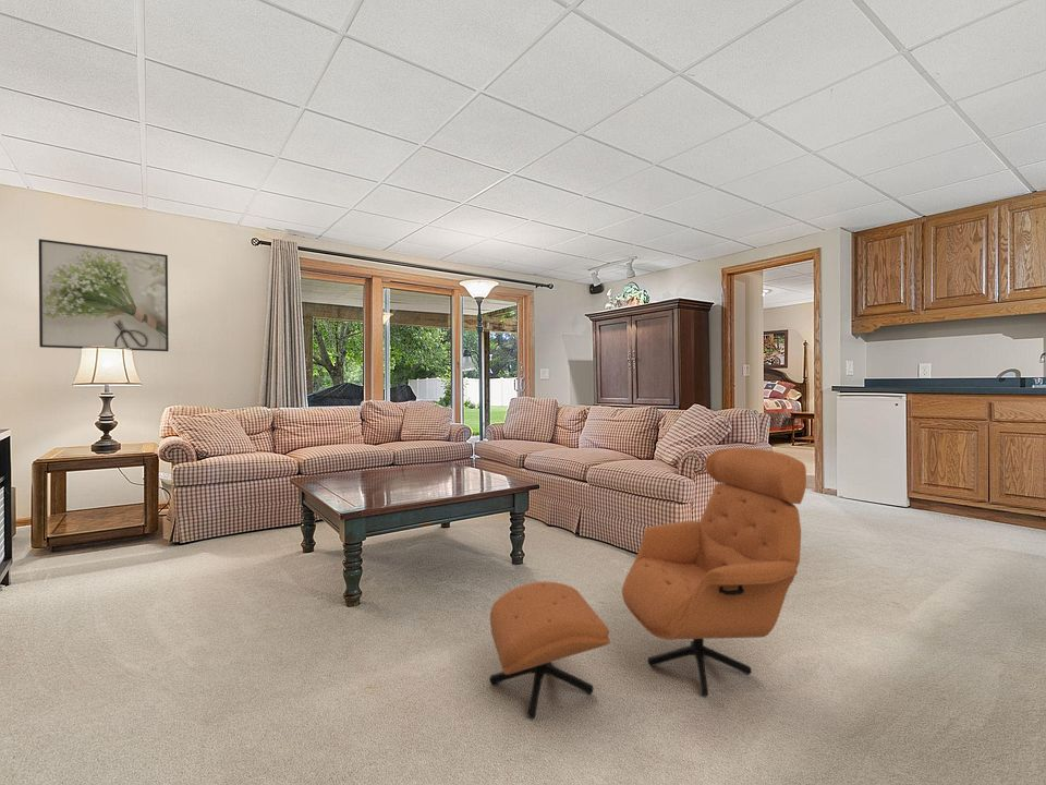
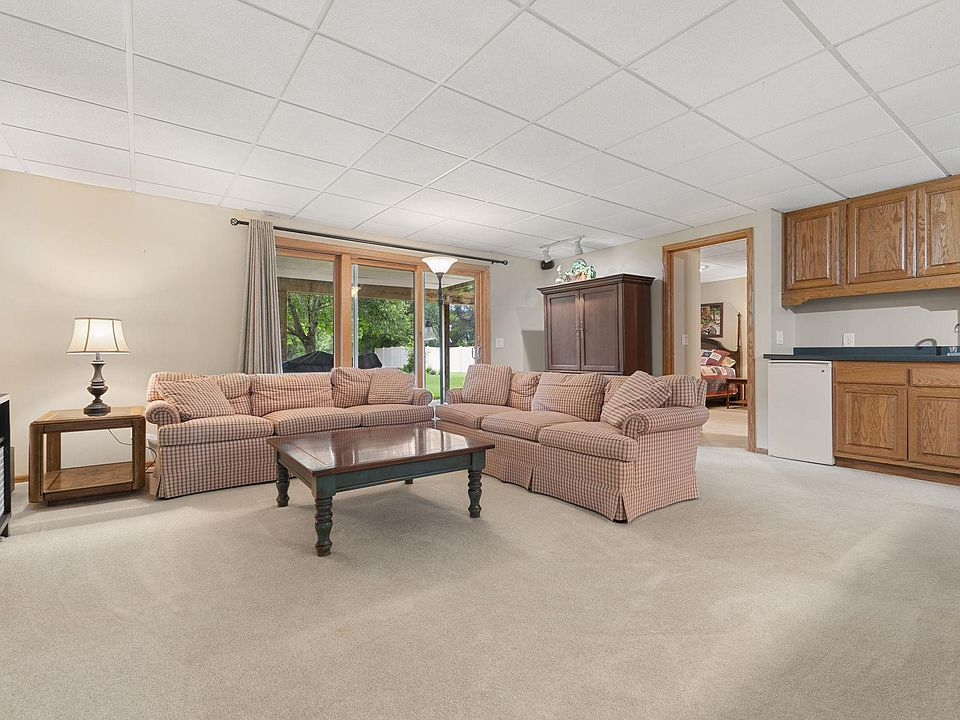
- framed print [38,238,170,352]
- armchair [488,447,807,720]
